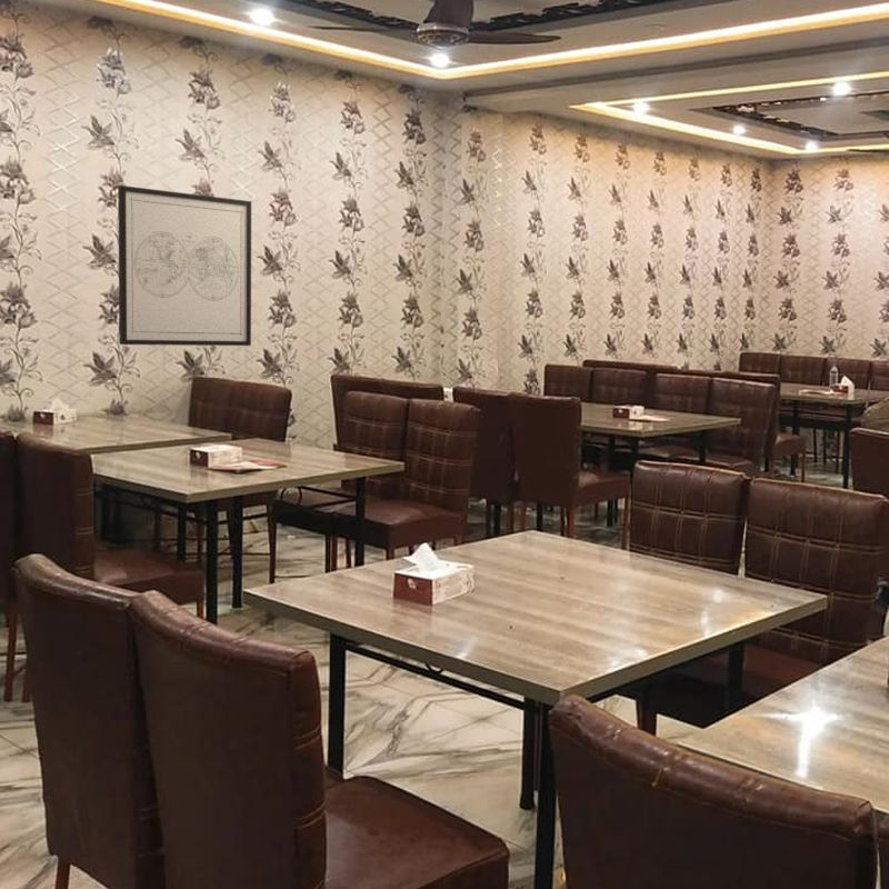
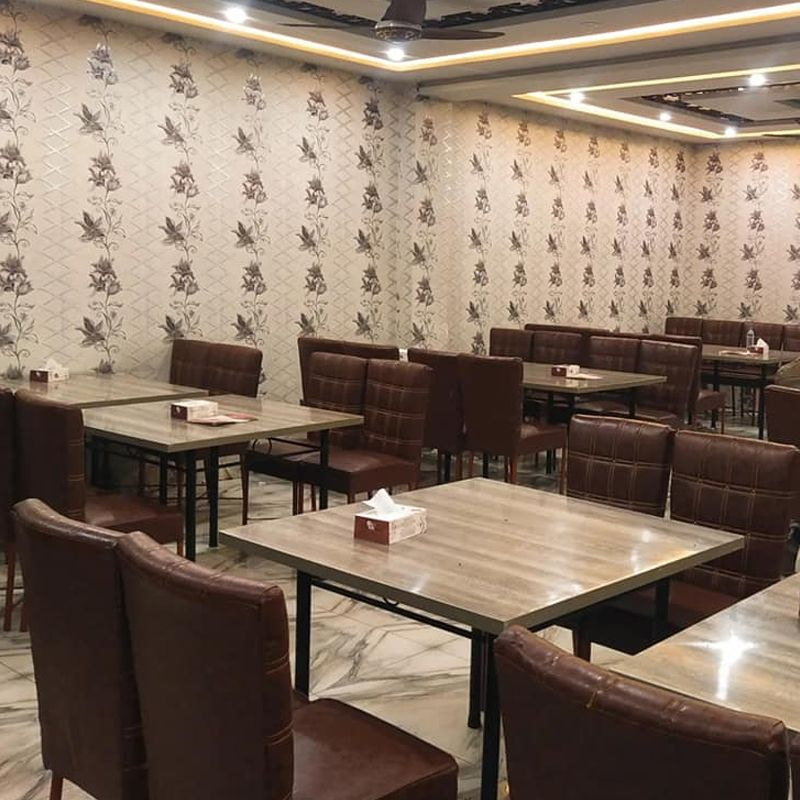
- wall art [117,184,252,347]
